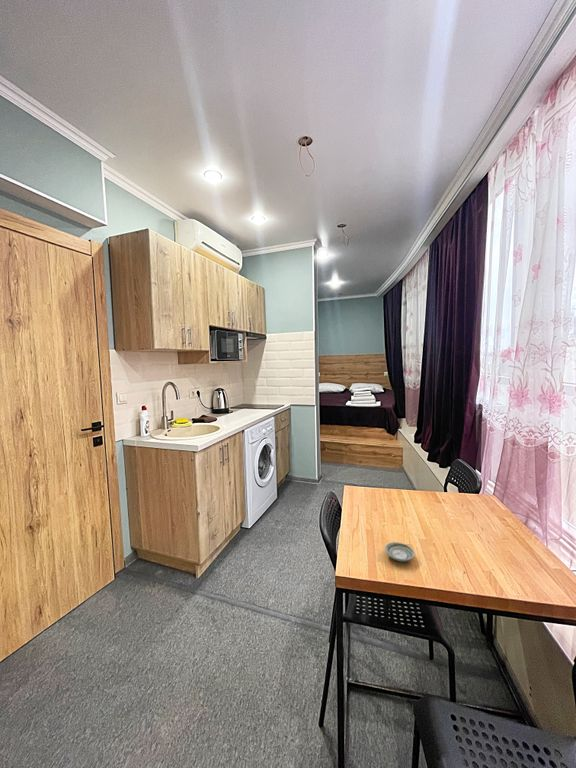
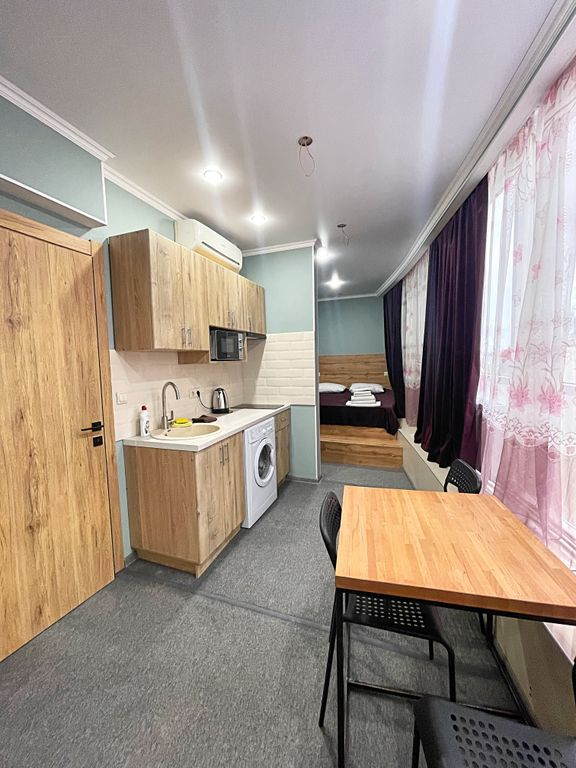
- saucer [384,541,416,562]
